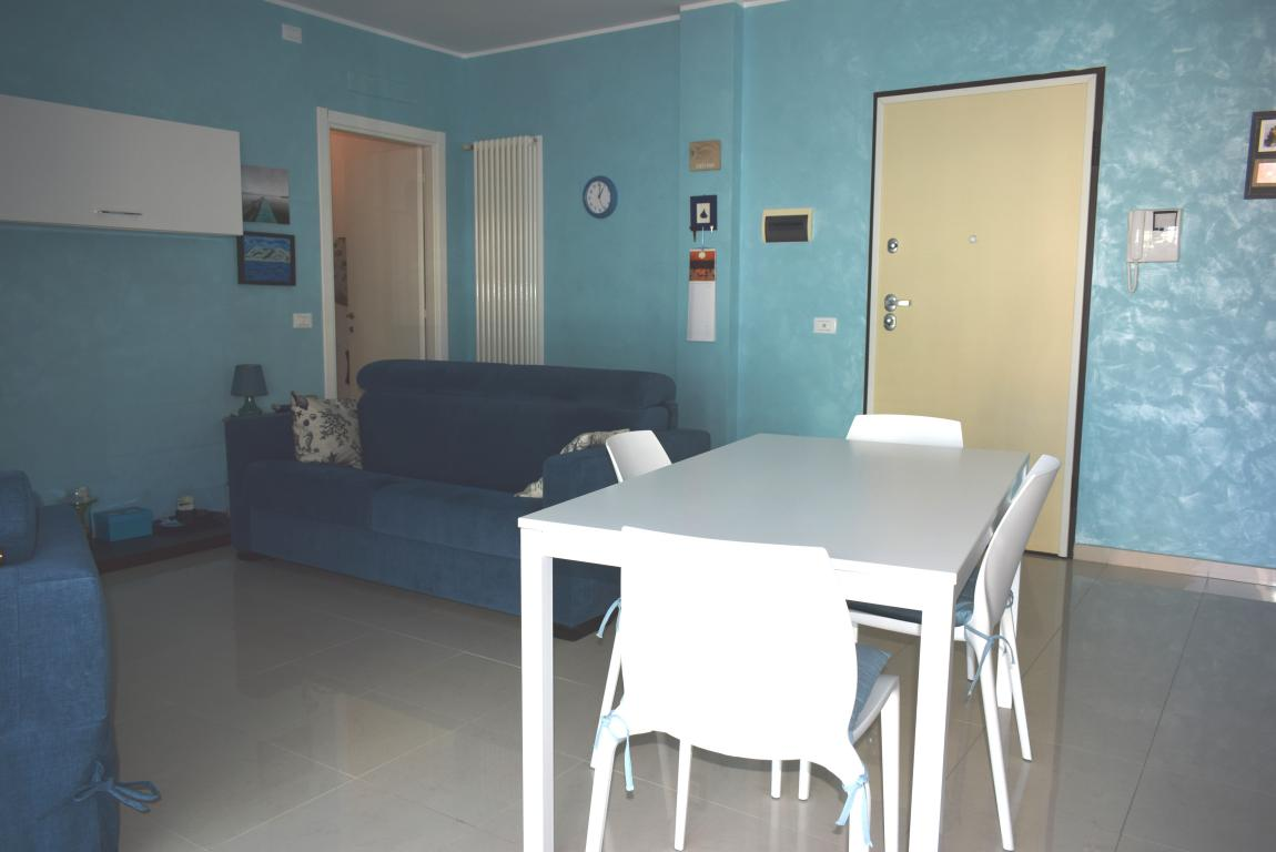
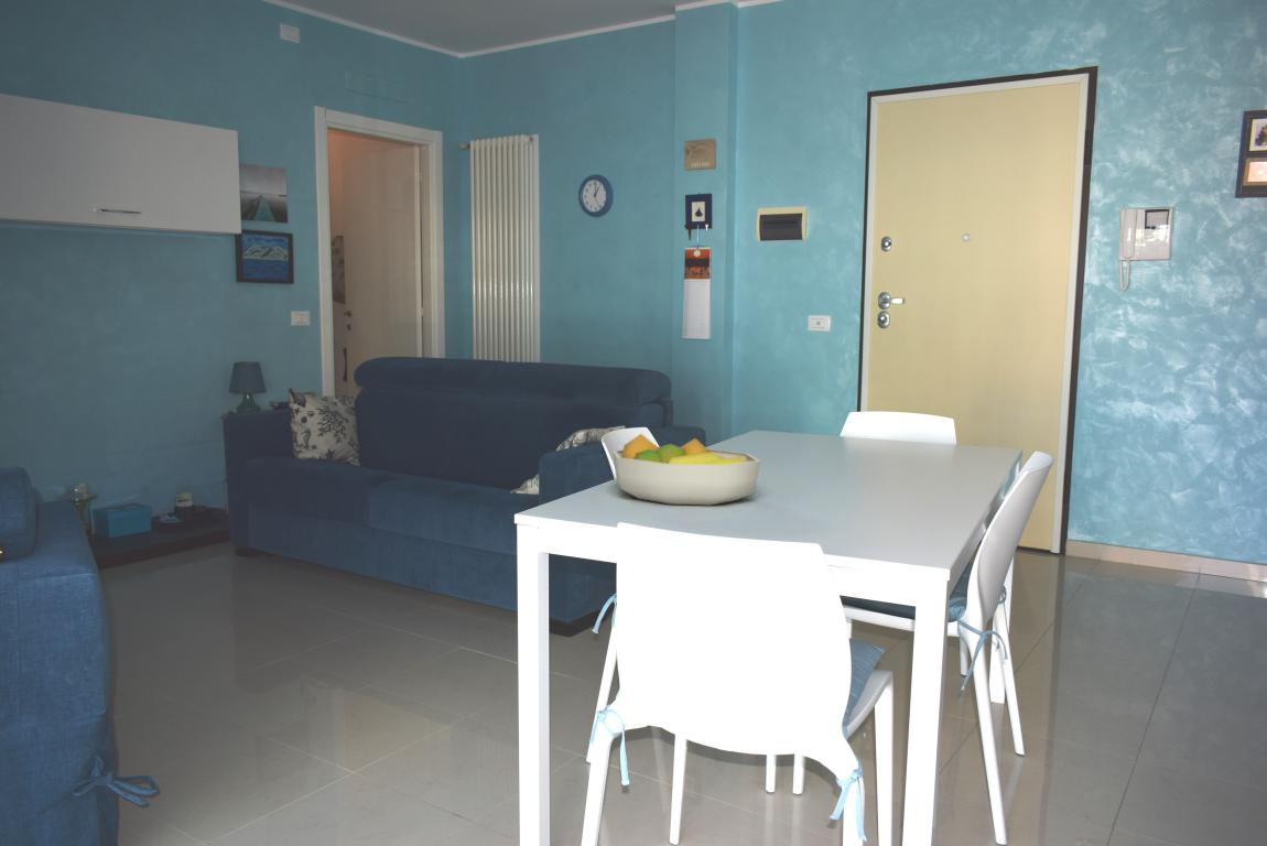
+ fruit bowl [611,433,761,506]
